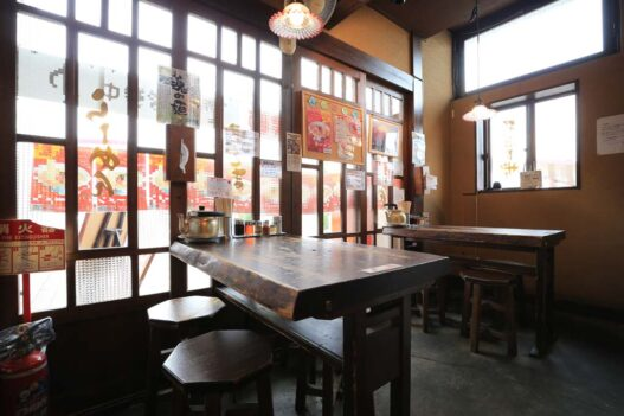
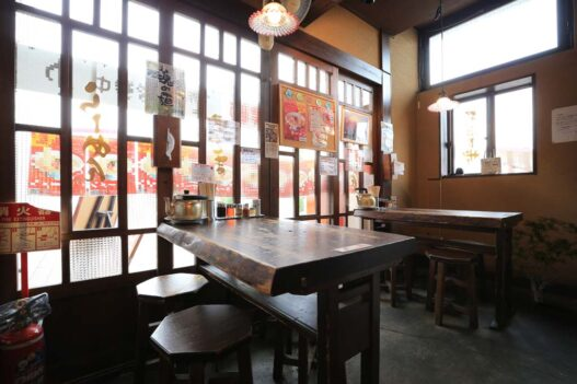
+ shrub [511,216,577,304]
